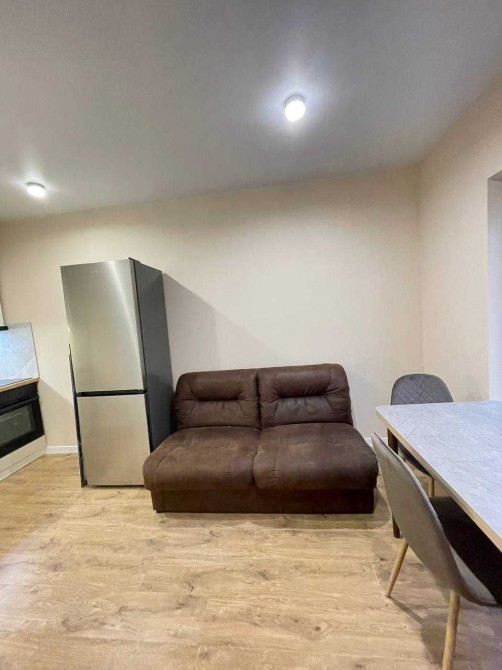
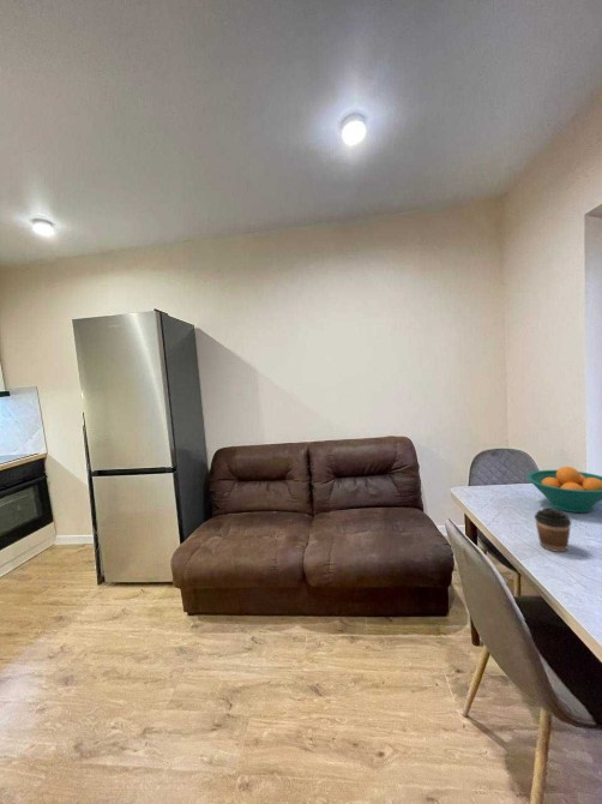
+ coffee cup [534,508,572,553]
+ fruit bowl [526,466,602,514]
